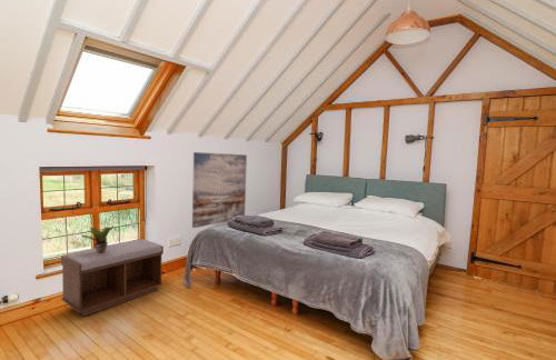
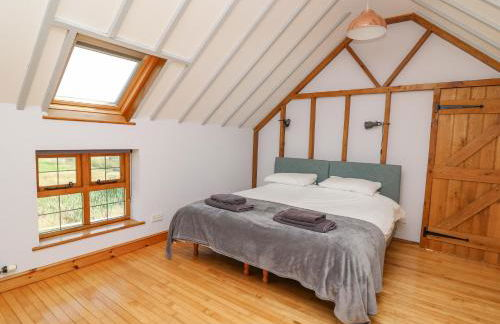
- potted plant [80,226,115,253]
- wall art [191,151,248,229]
- bench [60,238,165,317]
